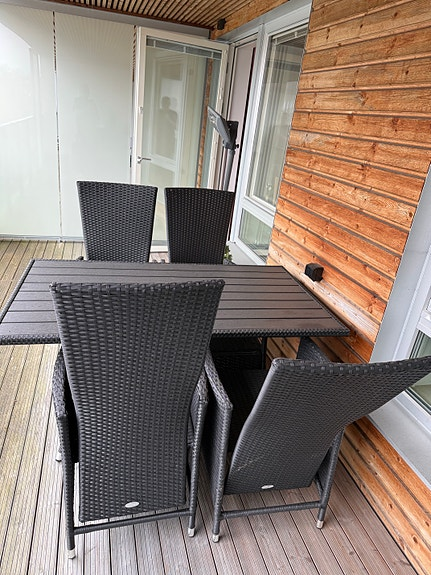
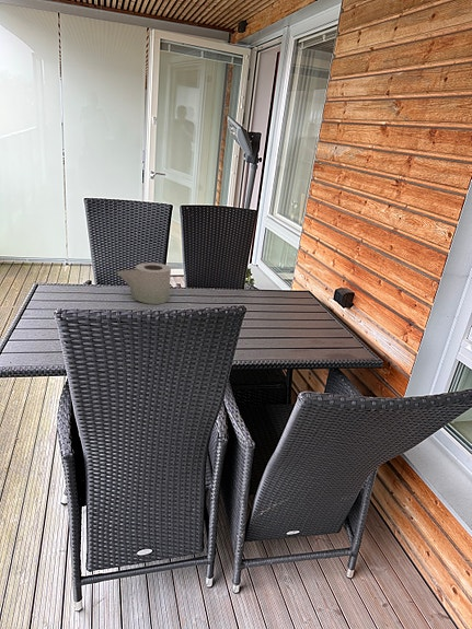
+ toilet paper roll [116,261,172,305]
